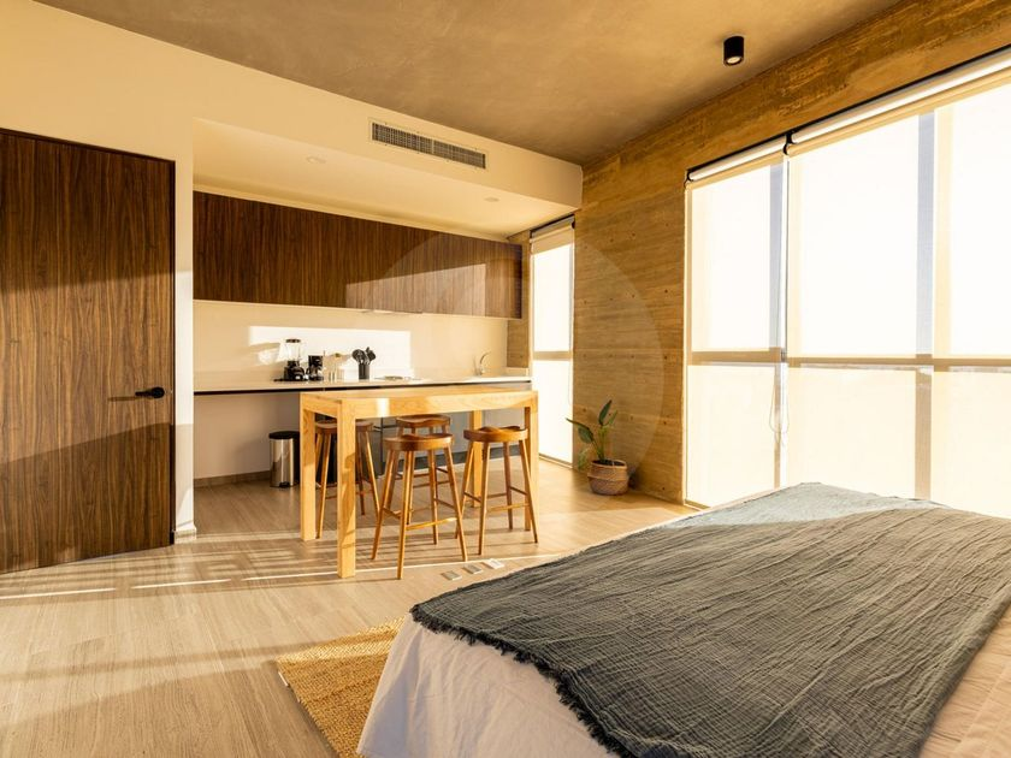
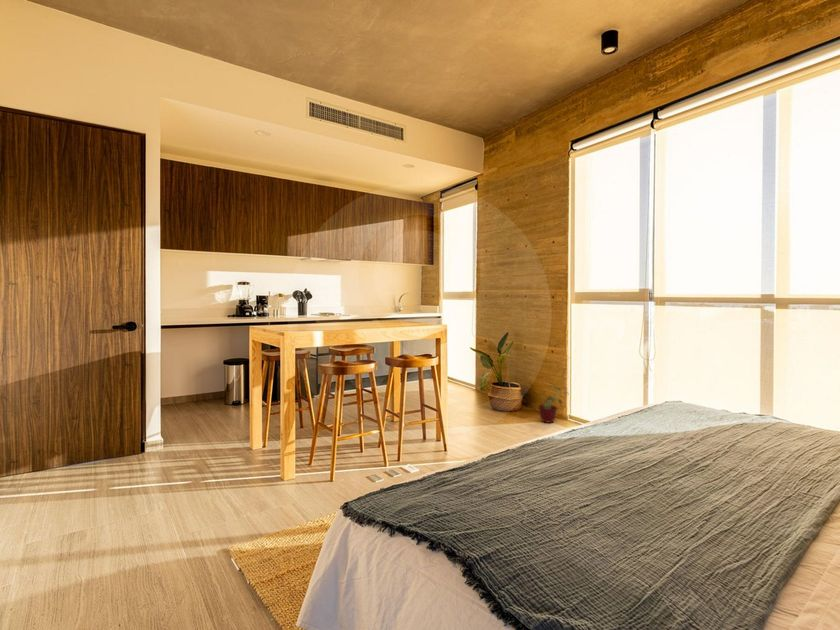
+ potted plant [535,381,571,424]
